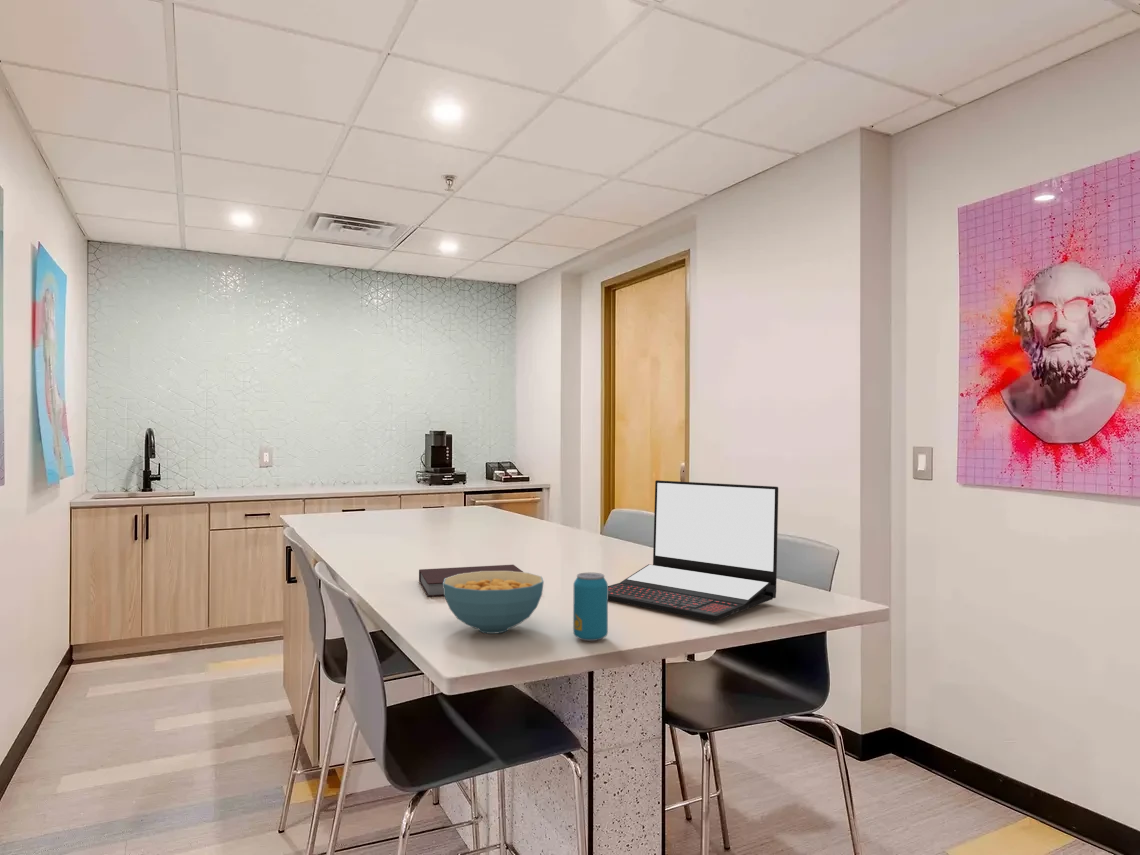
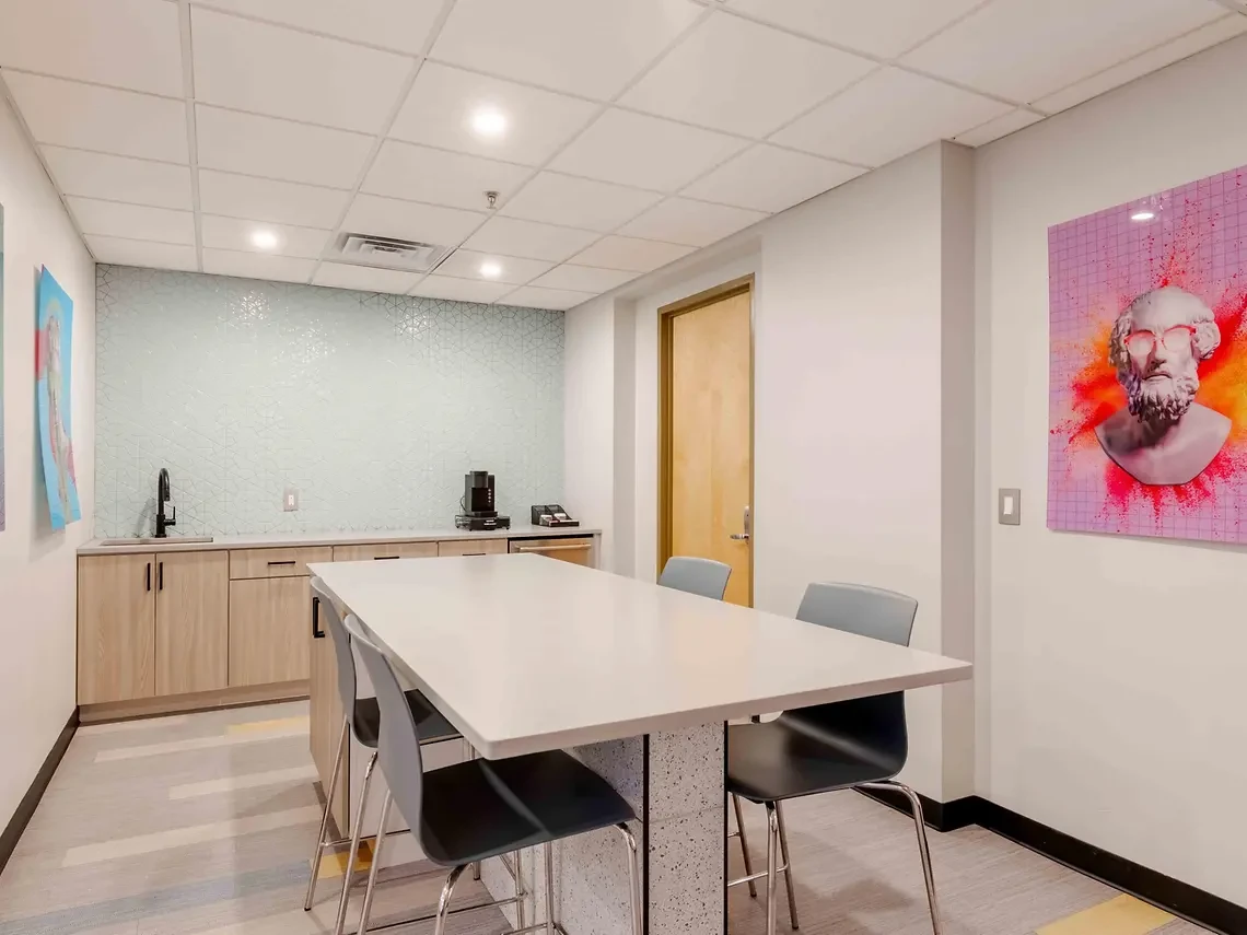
- notebook [418,564,524,598]
- beverage can [572,572,609,642]
- cereal bowl [443,571,545,635]
- laptop [608,479,779,622]
